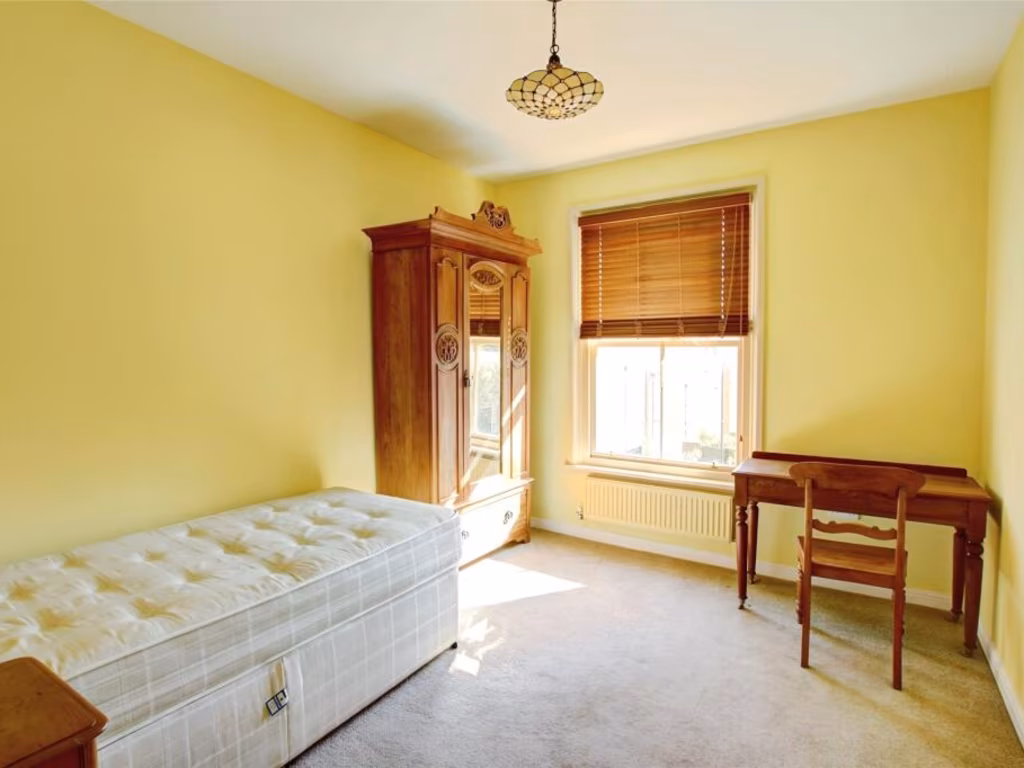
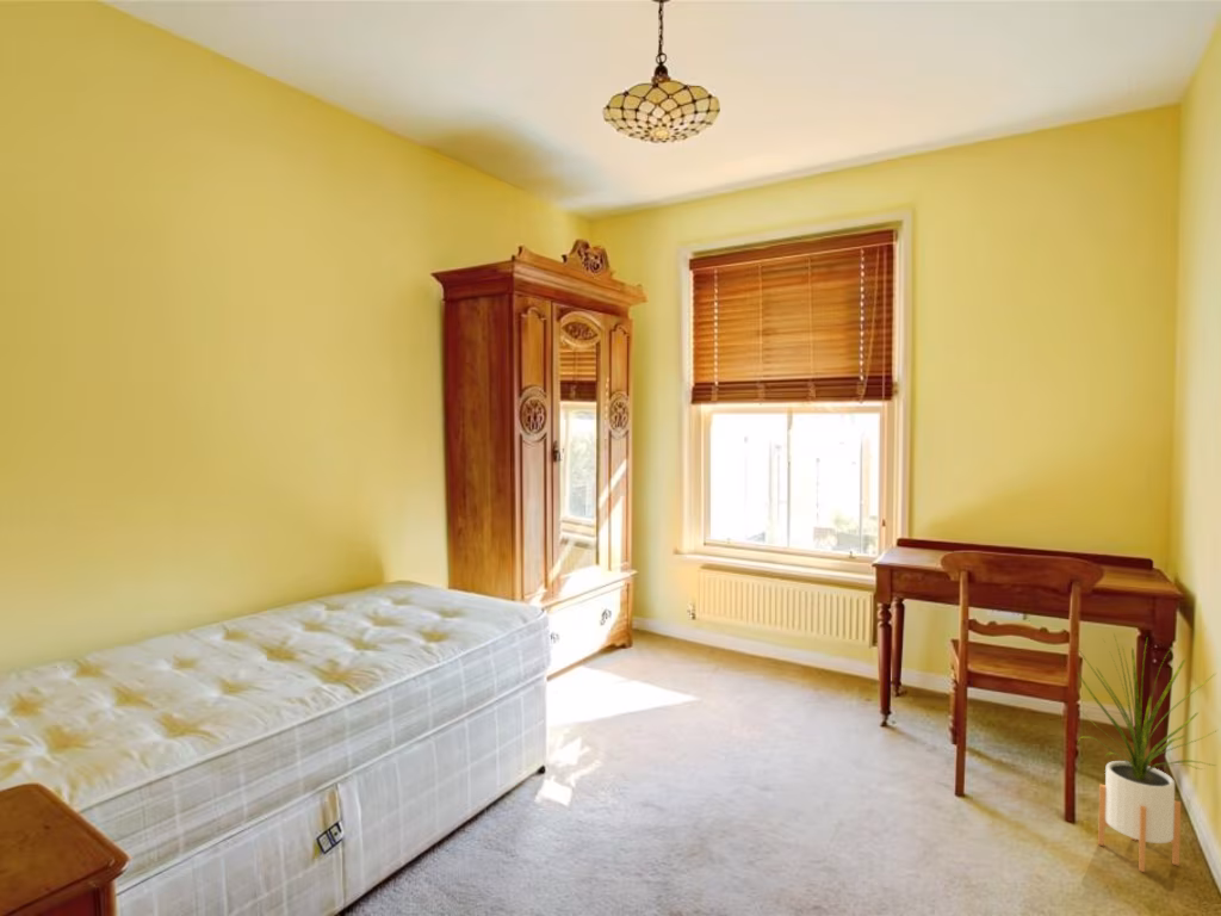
+ house plant [1077,632,1219,873]
